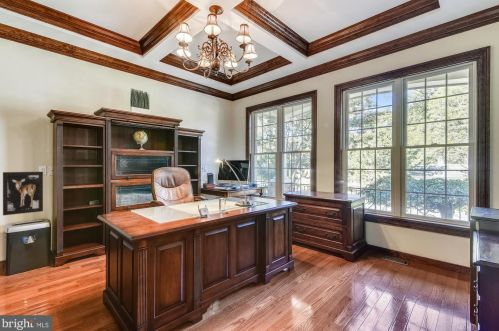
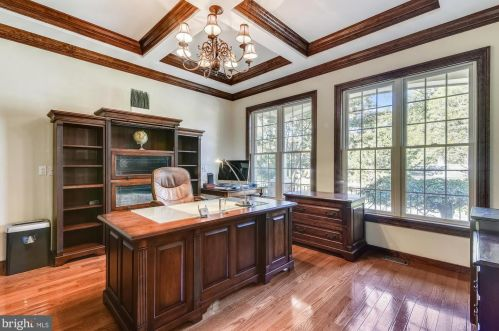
- wall art [2,171,44,216]
